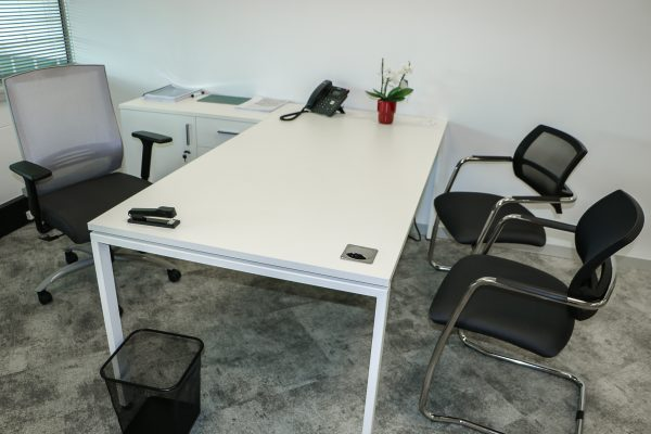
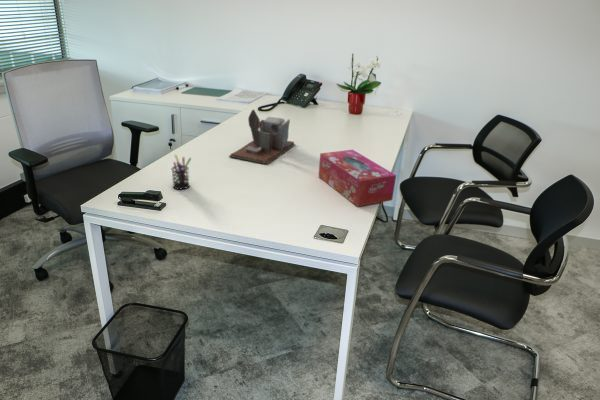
+ desk organizer [228,109,296,165]
+ tissue box [318,149,397,208]
+ pen holder [171,154,192,190]
